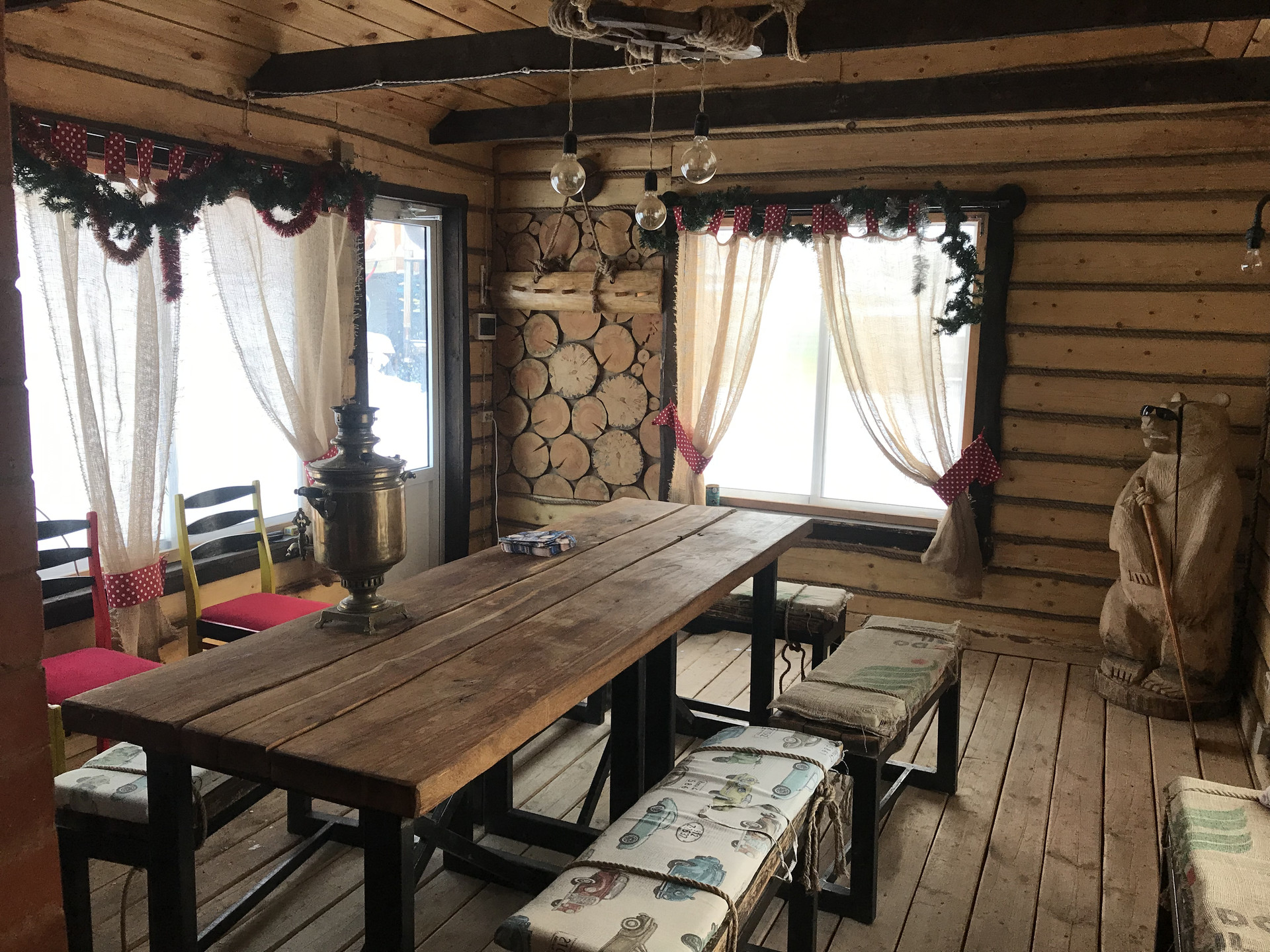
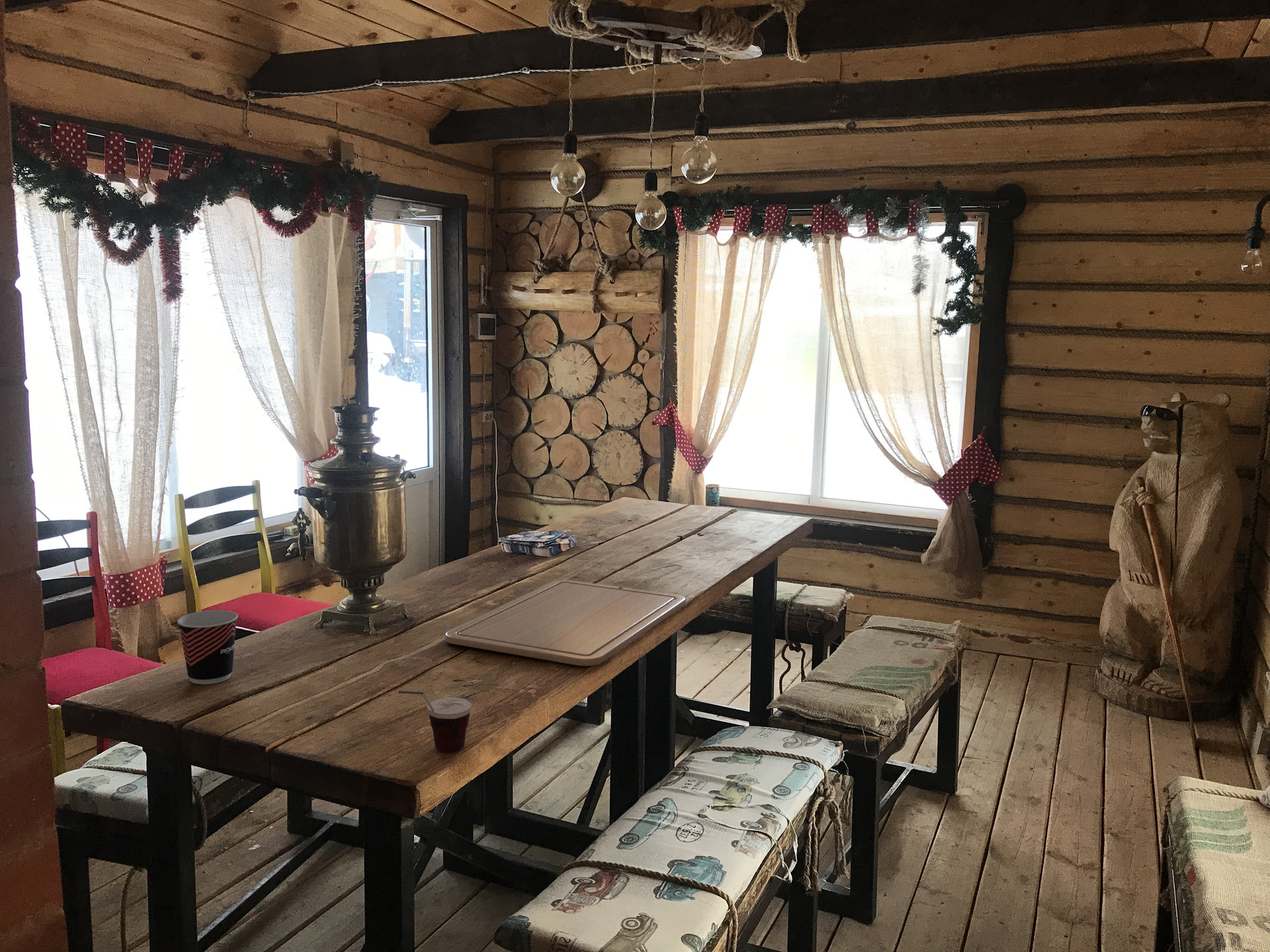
+ cup [398,690,472,752]
+ chopping board [445,579,687,666]
+ cup [177,610,239,685]
